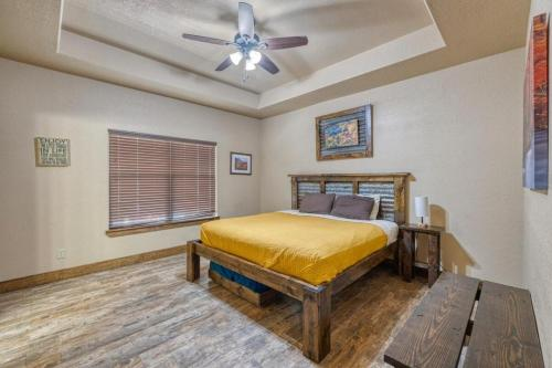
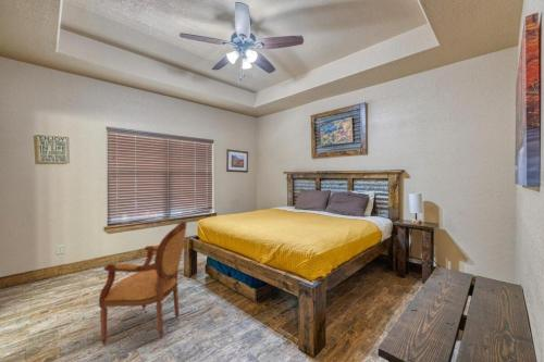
+ armchair [98,220,187,347]
